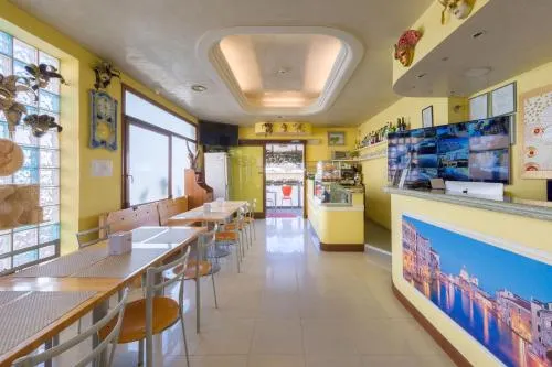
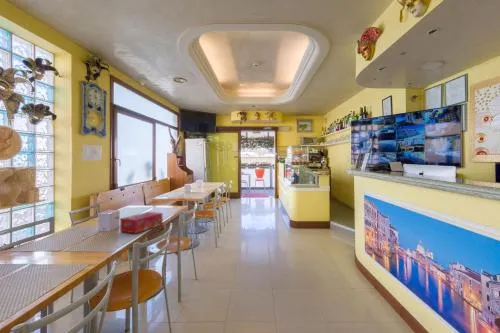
+ tissue box [119,211,164,234]
